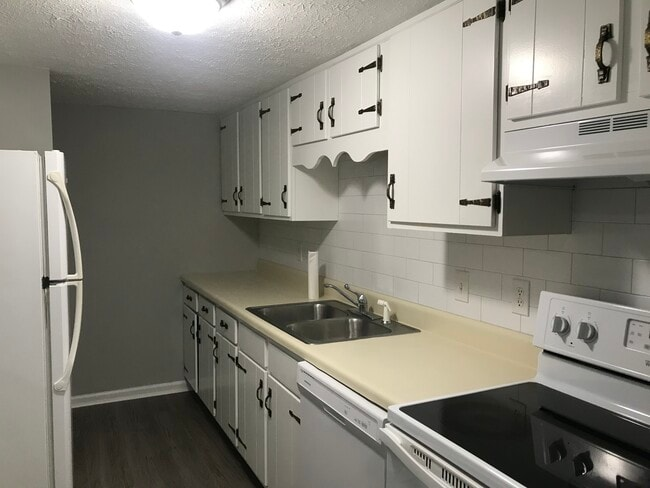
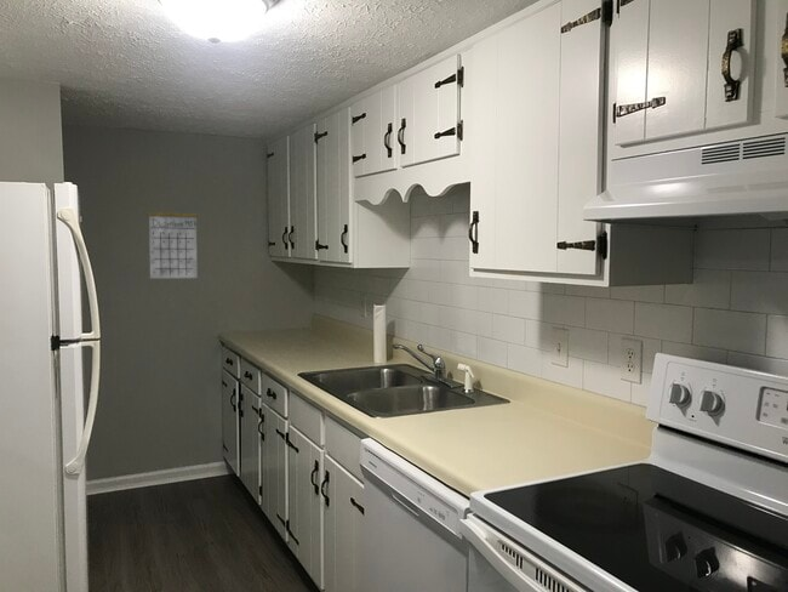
+ calendar [148,197,199,279]
